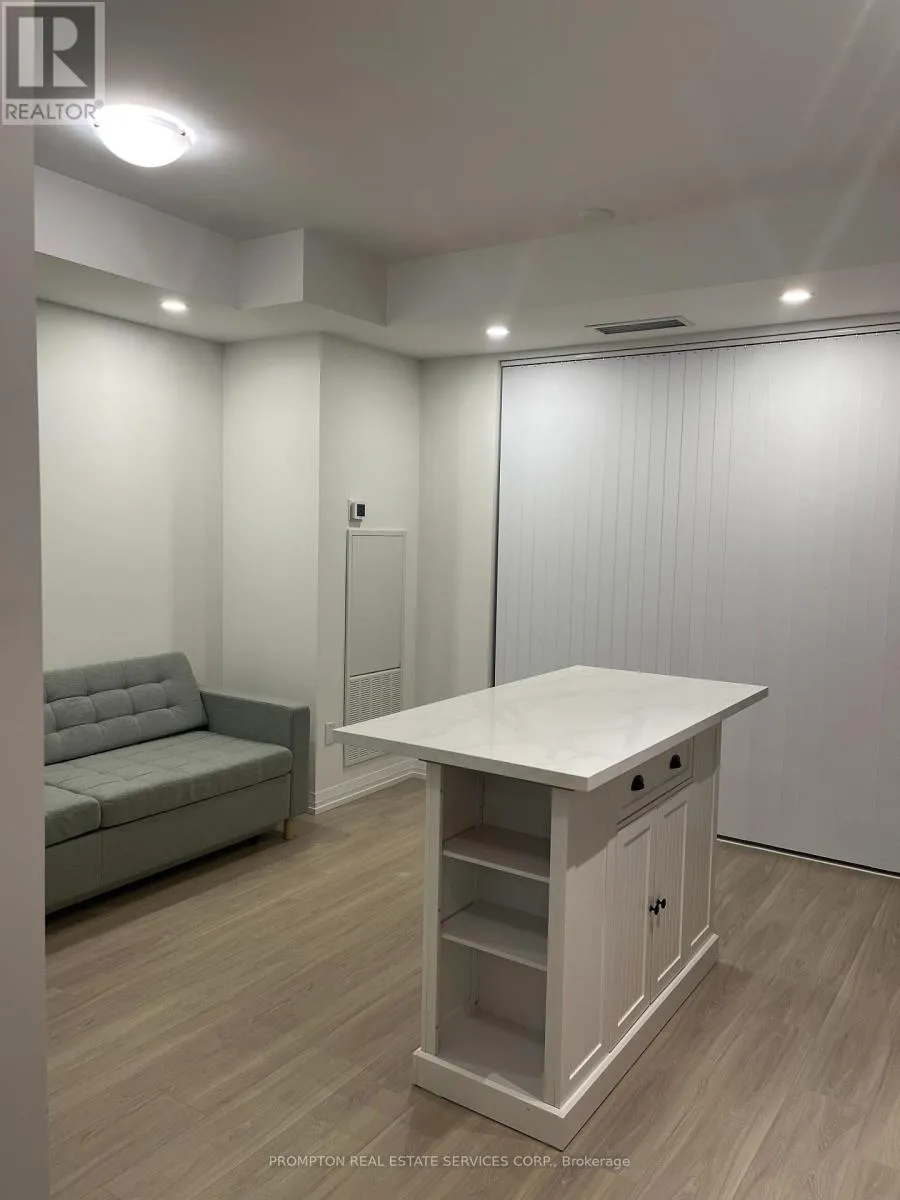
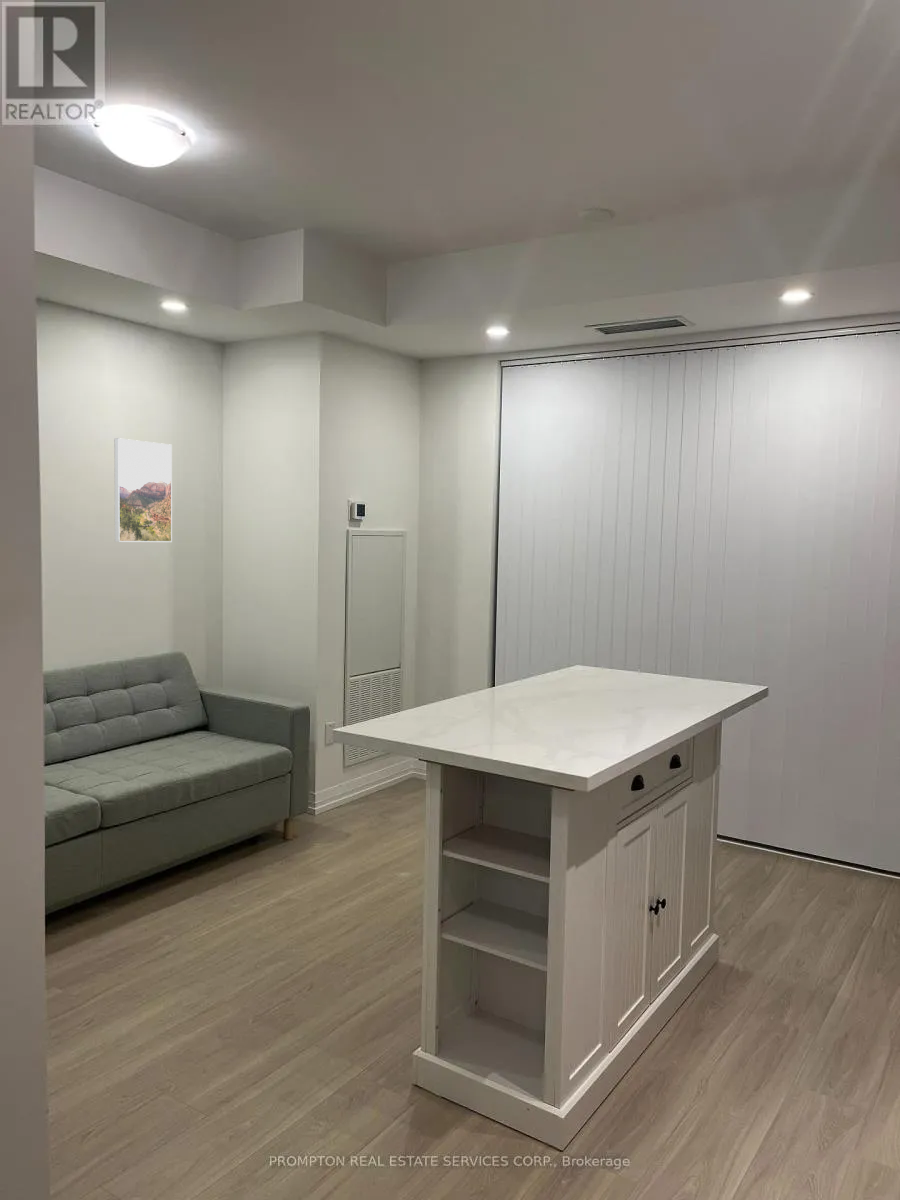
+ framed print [113,437,173,543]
